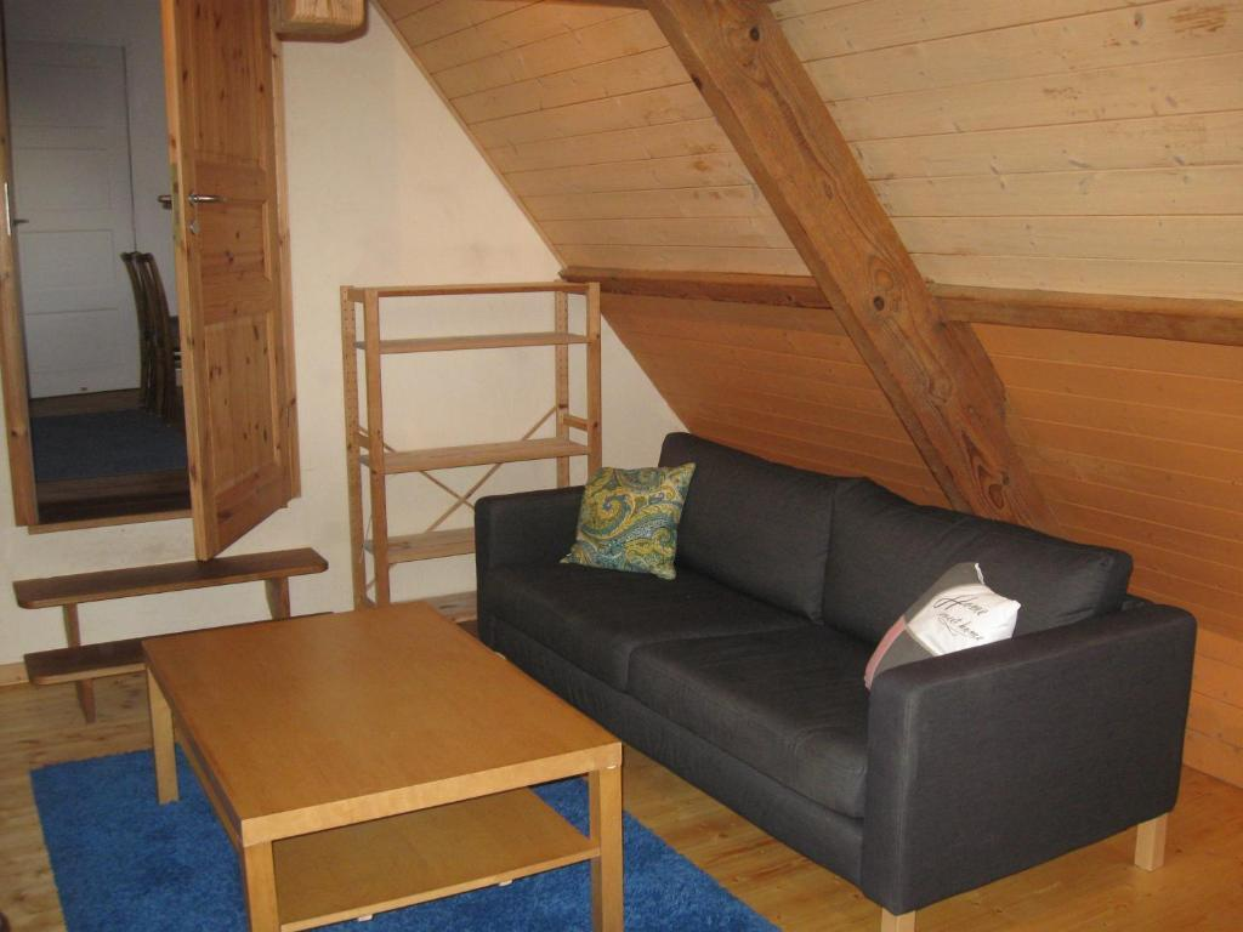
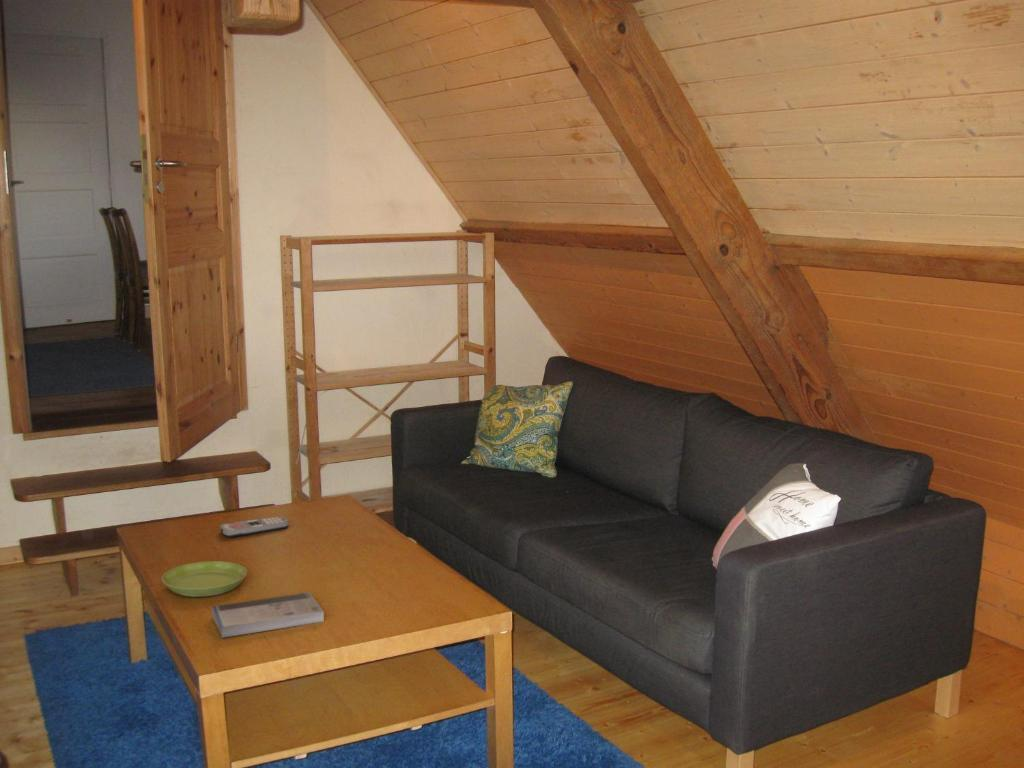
+ remote control [219,516,290,538]
+ saucer [161,560,248,598]
+ book [211,591,325,639]
